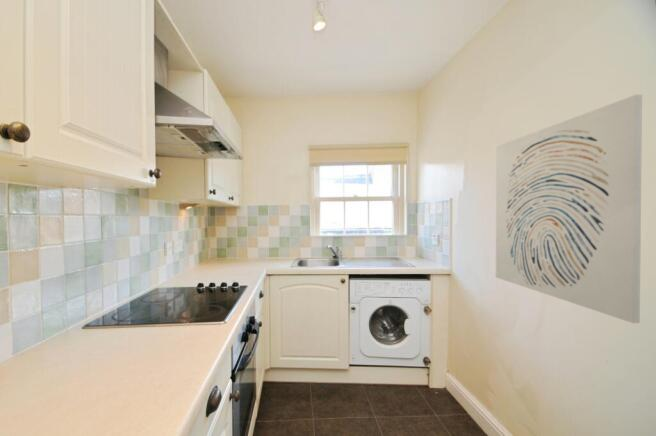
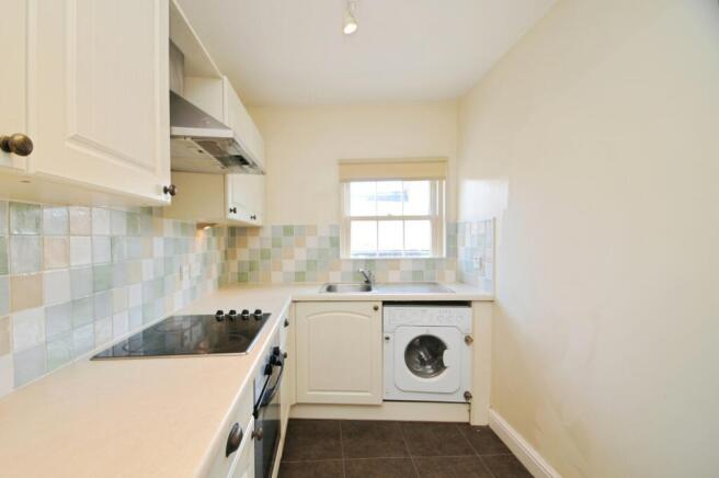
- wall art [495,94,643,324]
